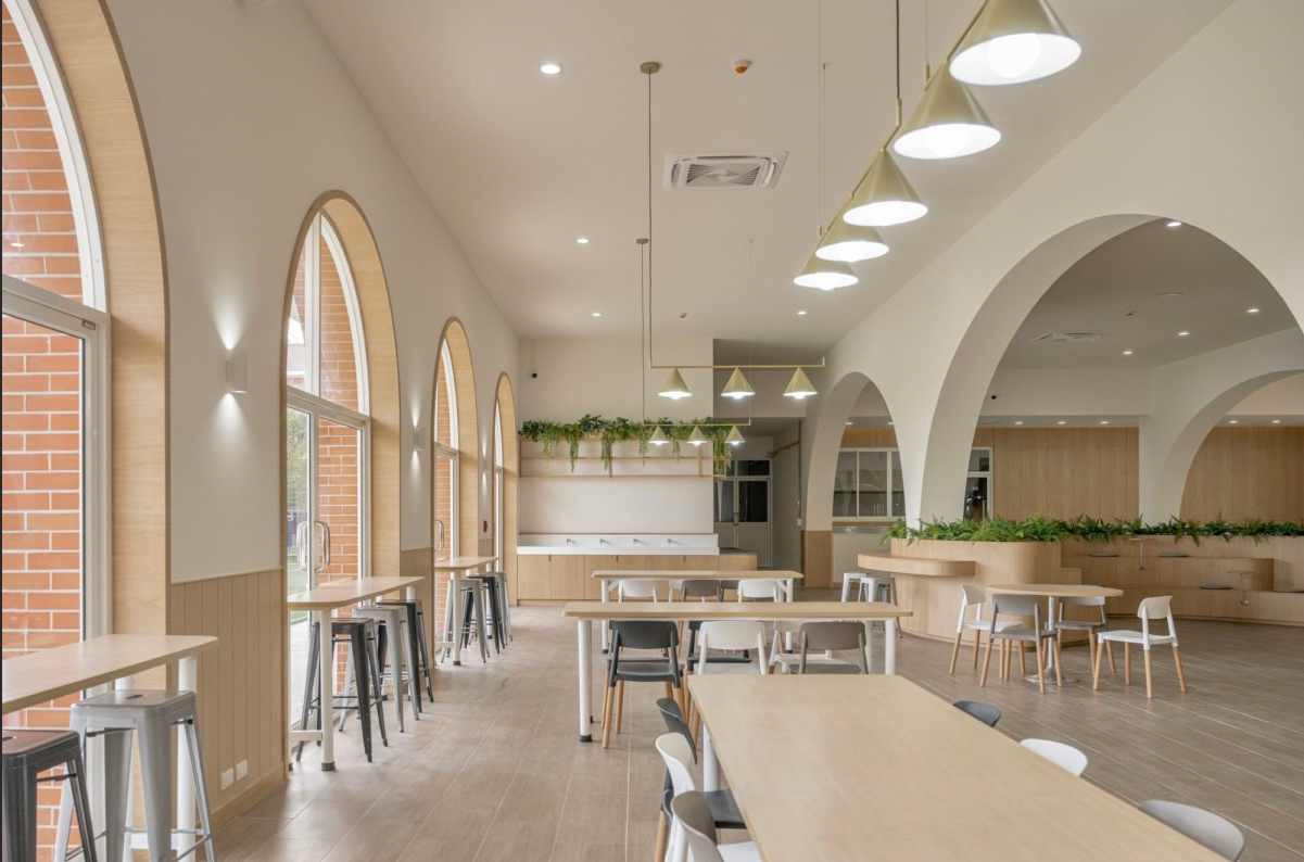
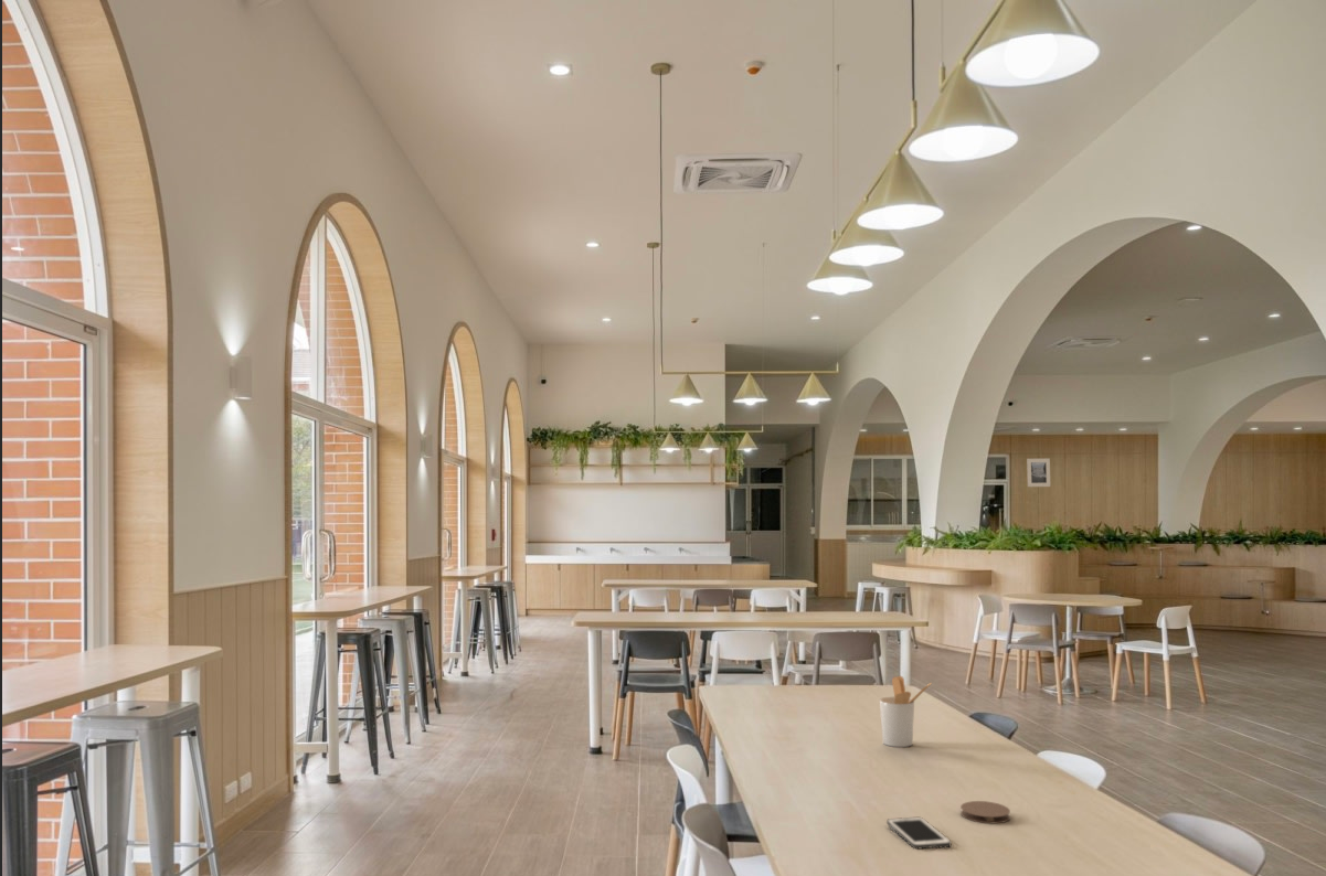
+ utensil holder [879,675,933,748]
+ cell phone [885,816,952,850]
+ coaster [959,800,1011,824]
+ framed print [1026,458,1051,488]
